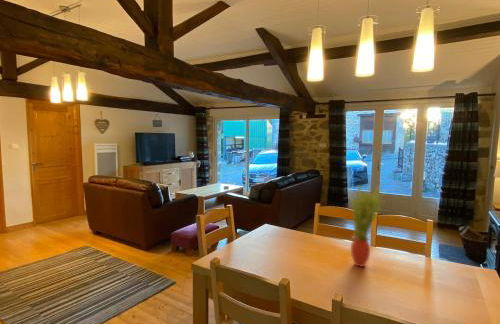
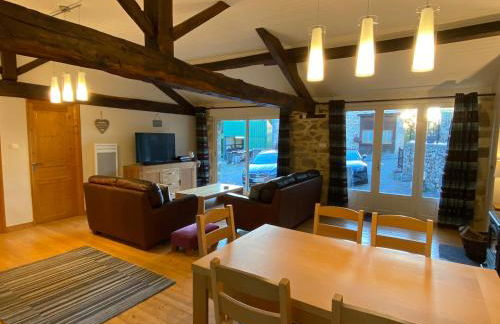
- potted plant [347,184,385,268]
